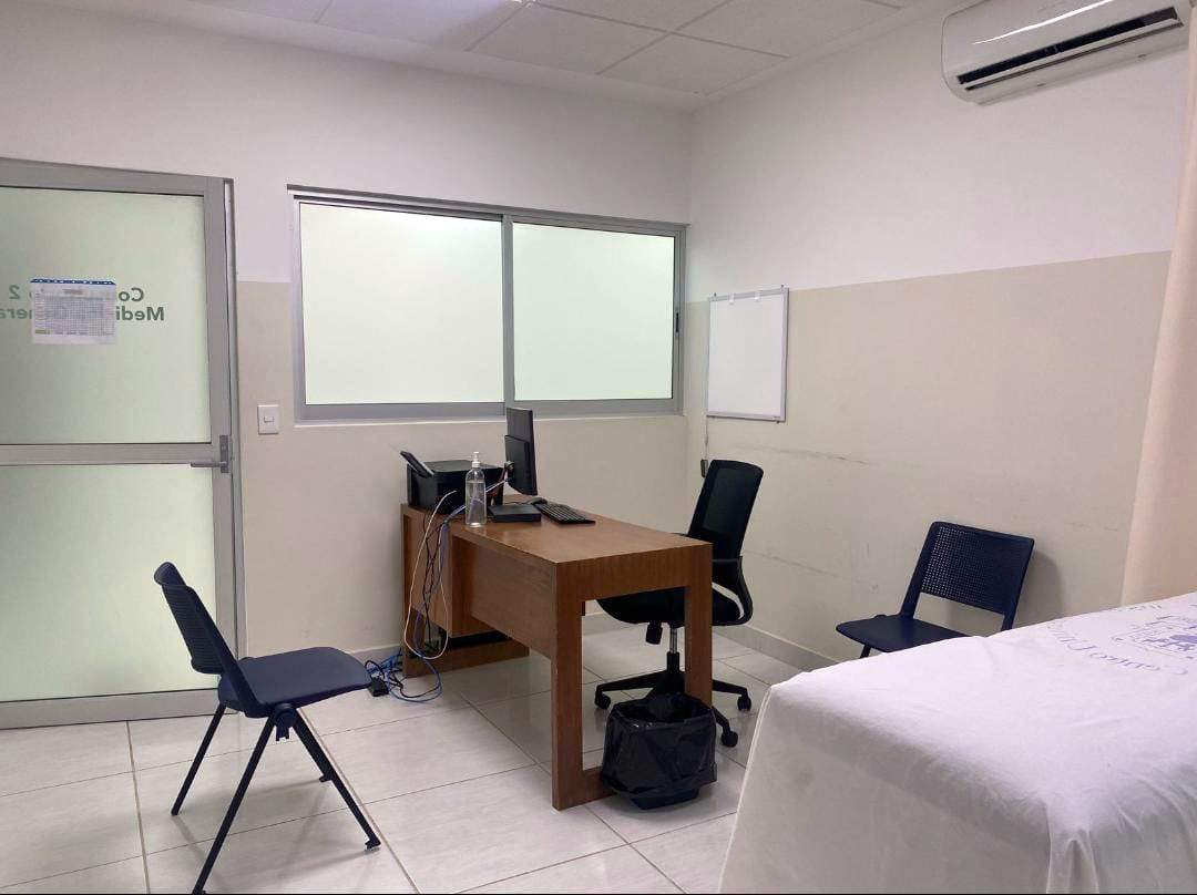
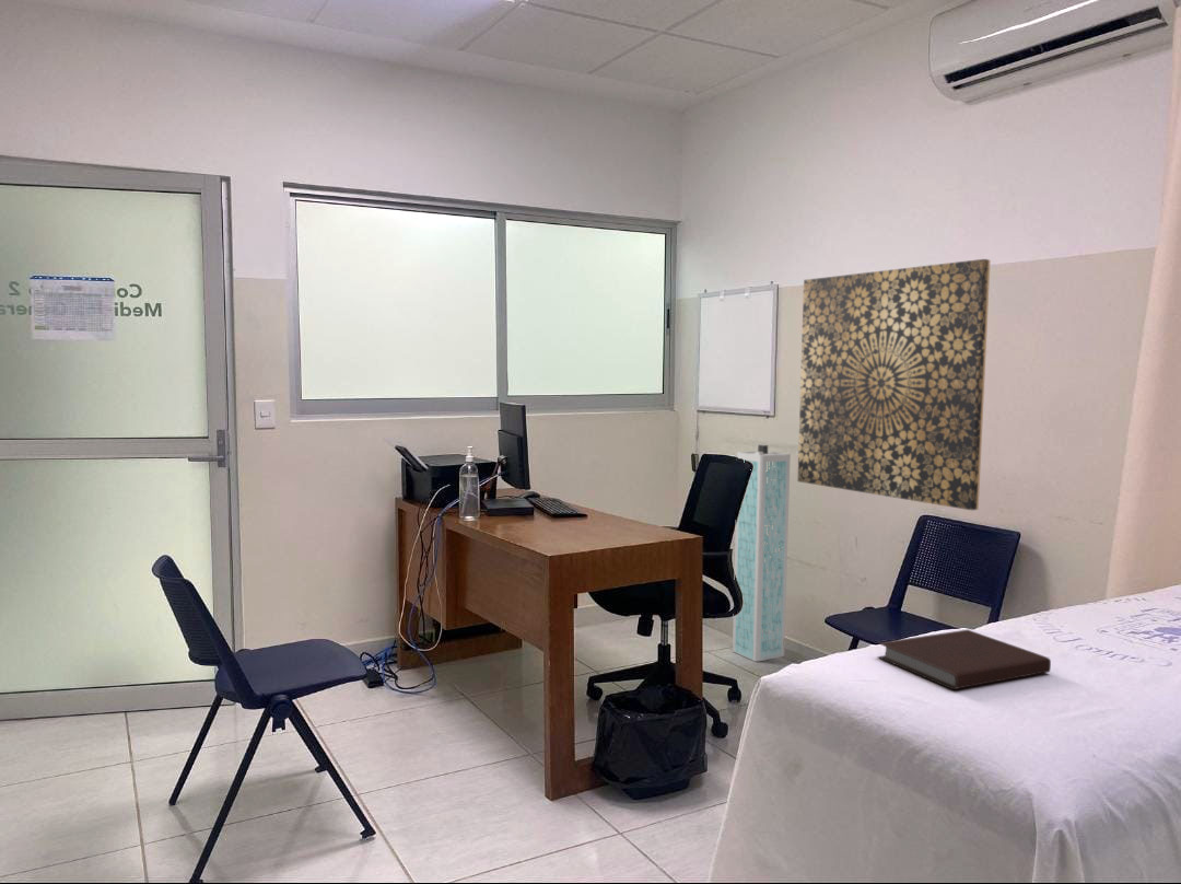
+ wall art [796,258,992,511]
+ air purifier [732,443,792,663]
+ notebook [876,629,1052,690]
